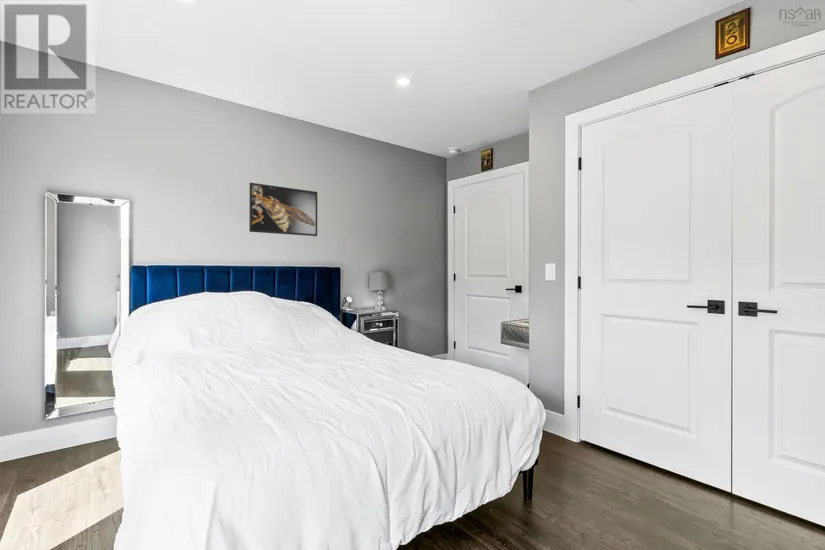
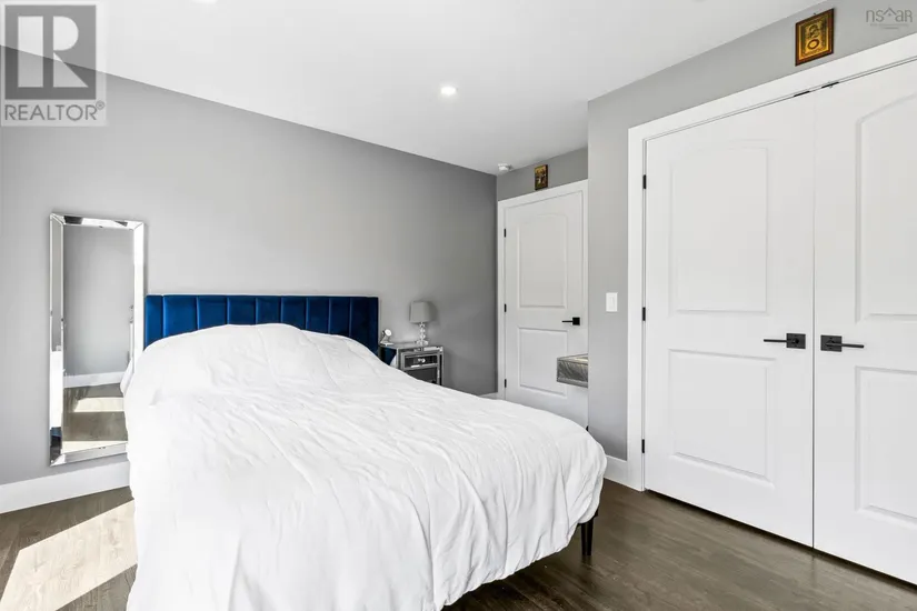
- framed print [248,182,318,237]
